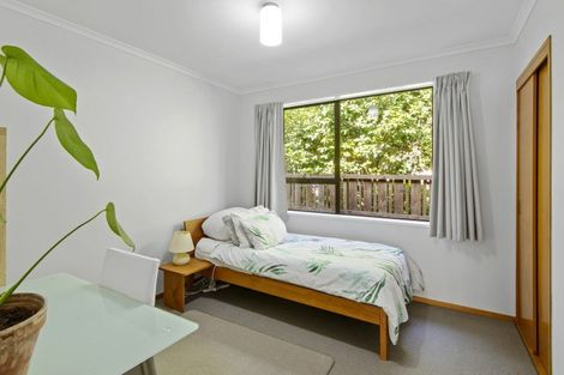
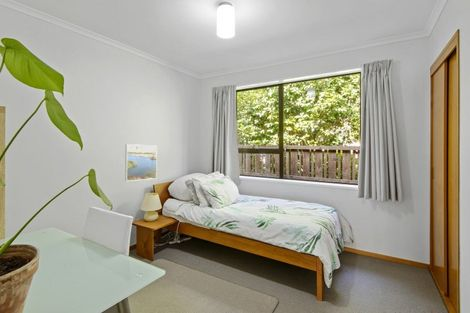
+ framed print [124,143,158,182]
